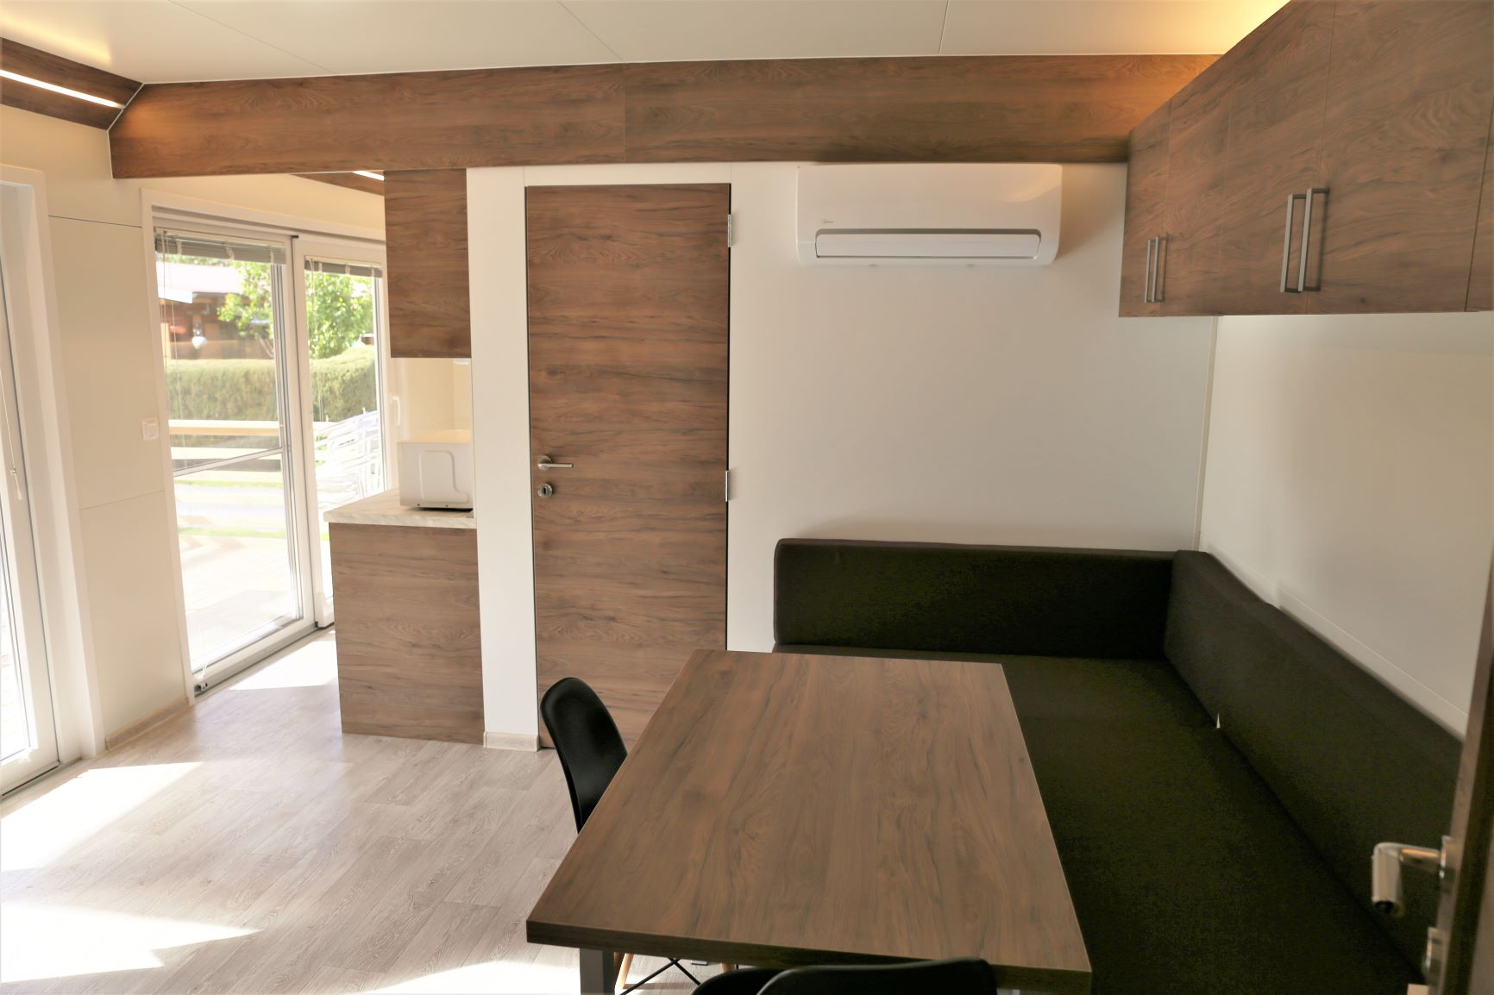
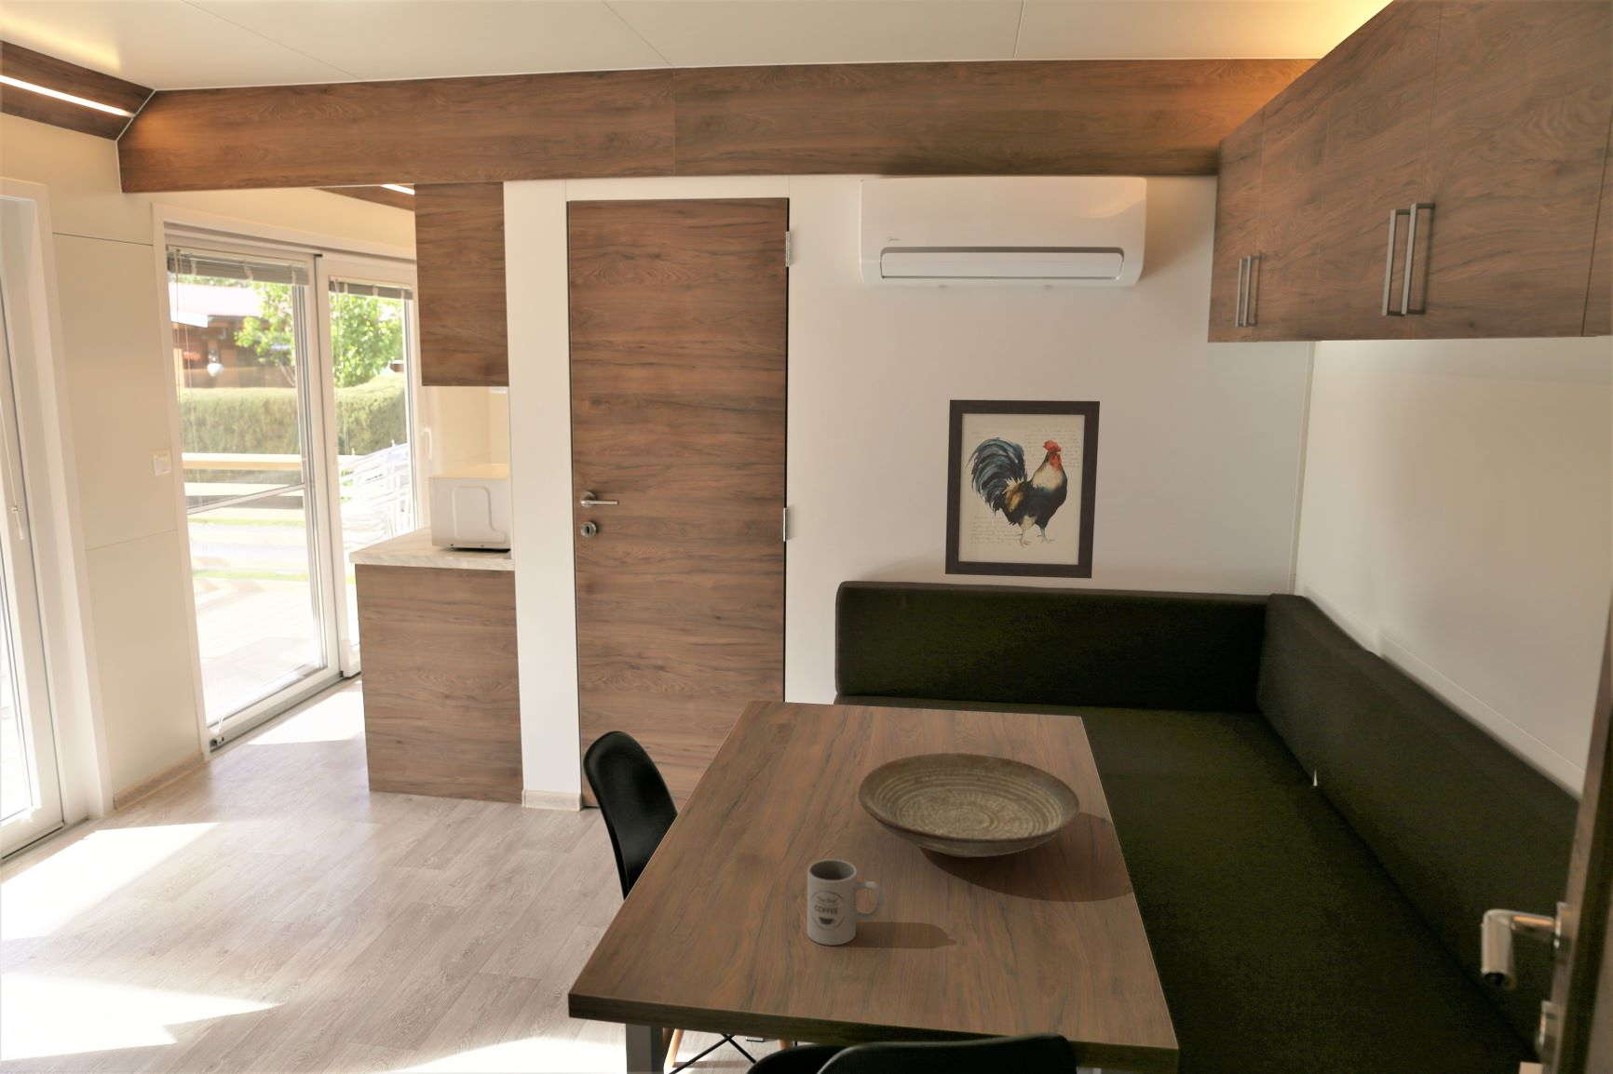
+ decorative bowl [856,752,1082,859]
+ wall art [944,398,1101,580]
+ mug [807,858,885,947]
